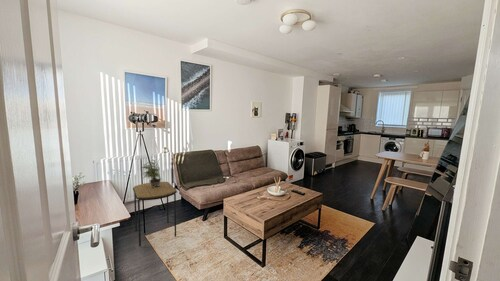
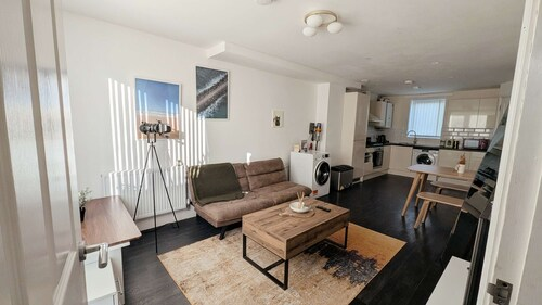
- potted plant [139,159,165,187]
- side table [132,181,178,248]
